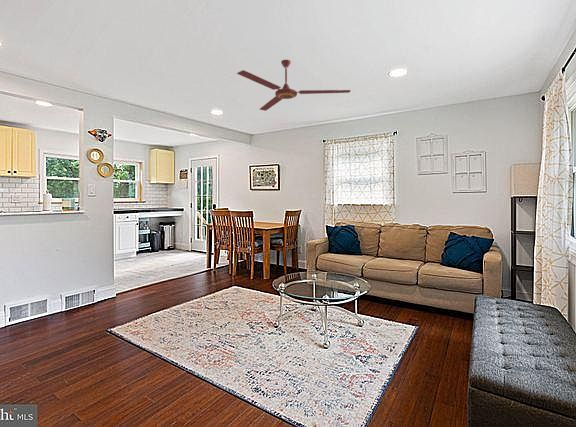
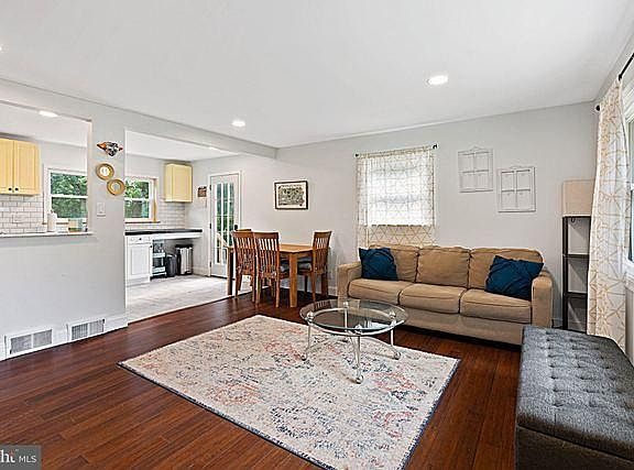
- ceiling fan [236,59,352,112]
